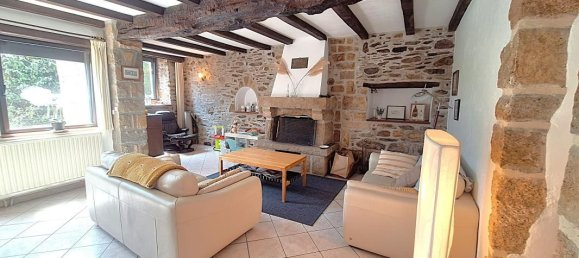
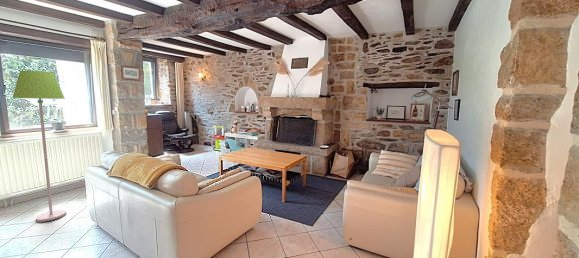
+ floor lamp [12,69,67,223]
